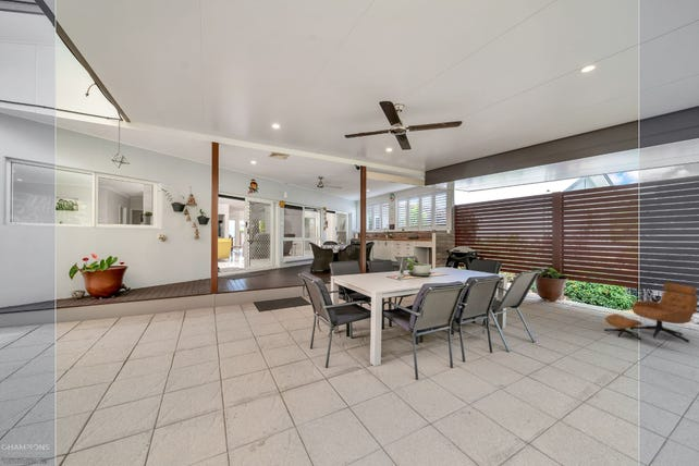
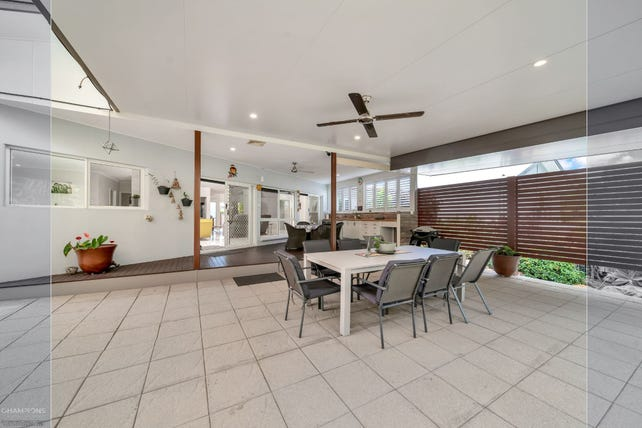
- lounge chair [603,282,699,344]
